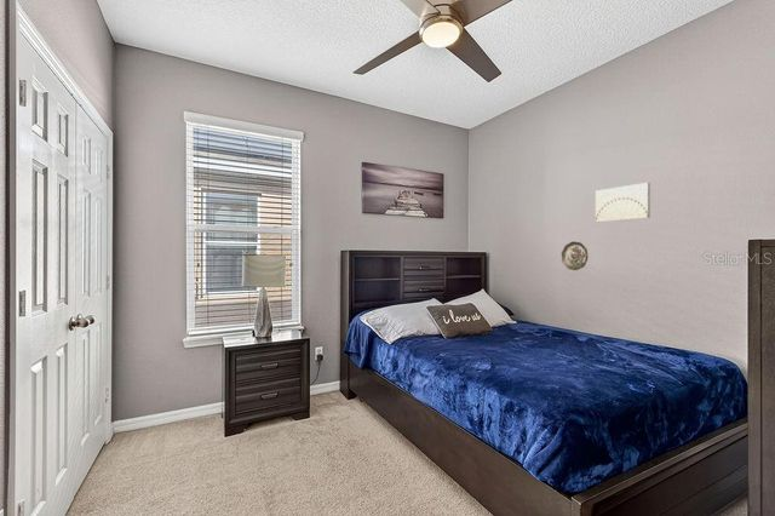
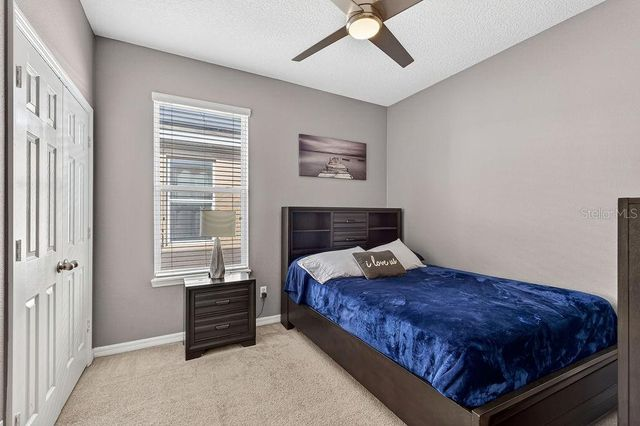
- decorative plate [561,240,590,271]
- wall art [595,182,651,223]
